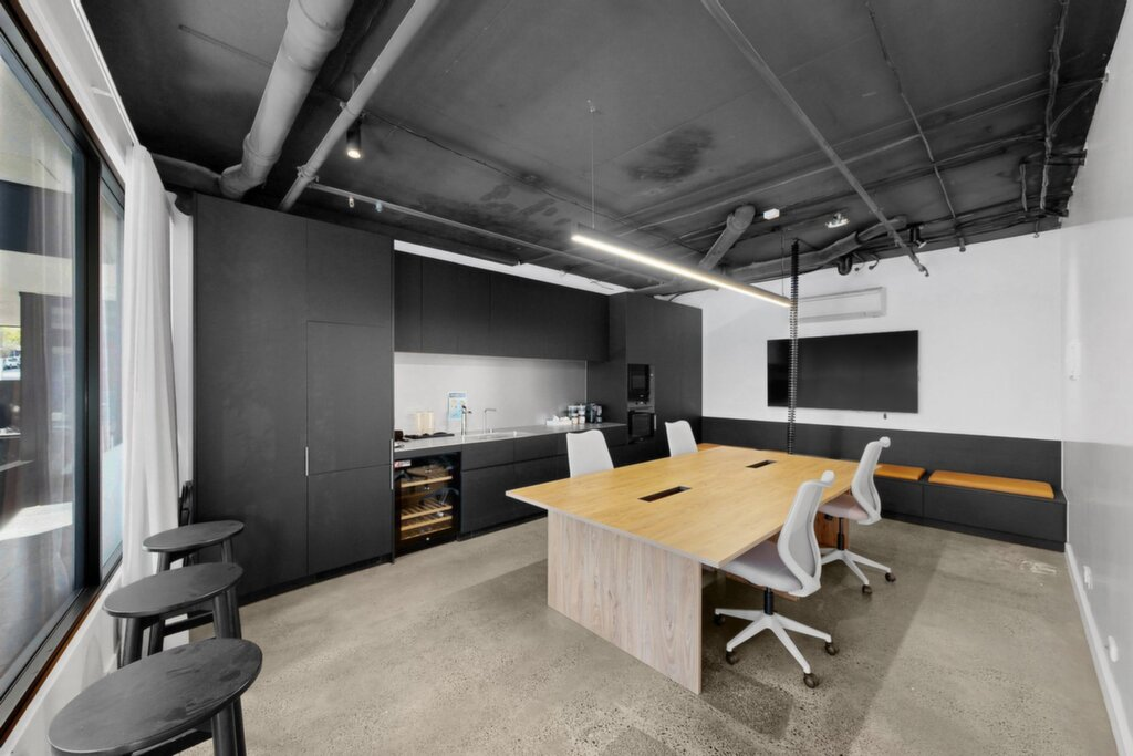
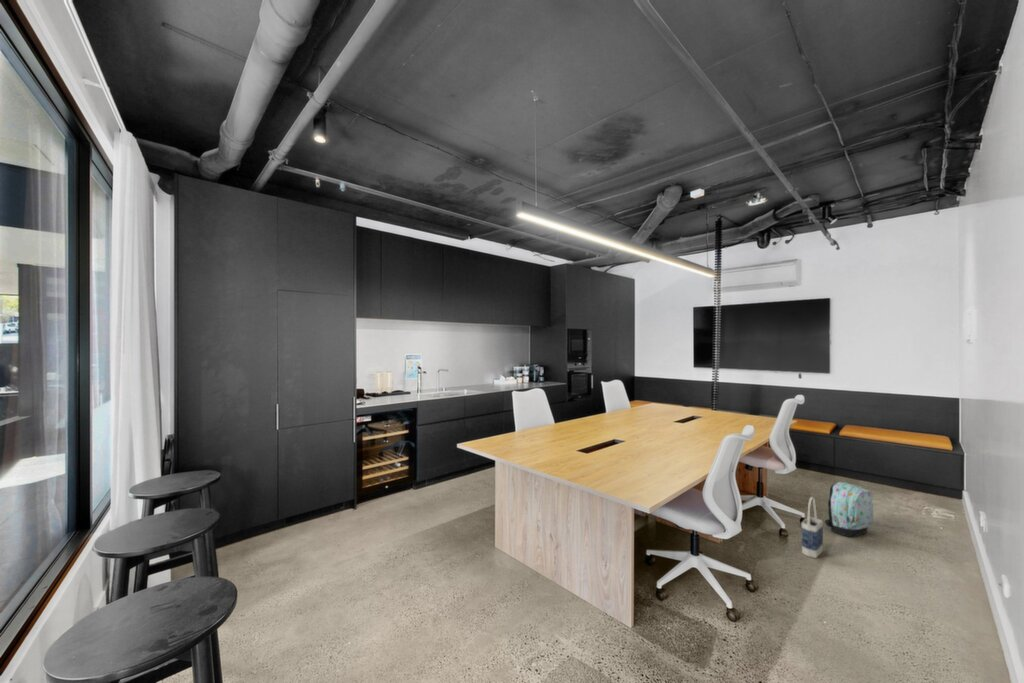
+ bag [801,496,824,559]
+ backpack [824,481,875,537]
